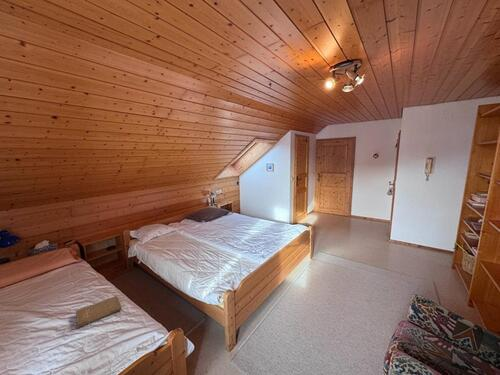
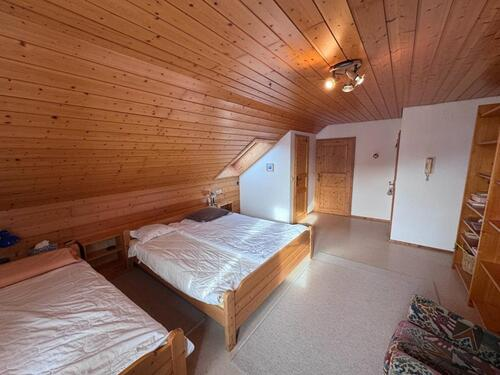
- book [75,295,123,329]
